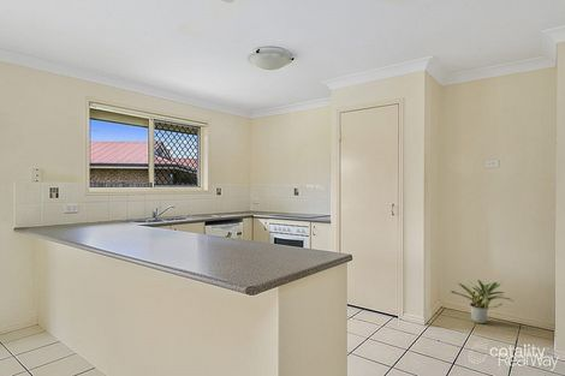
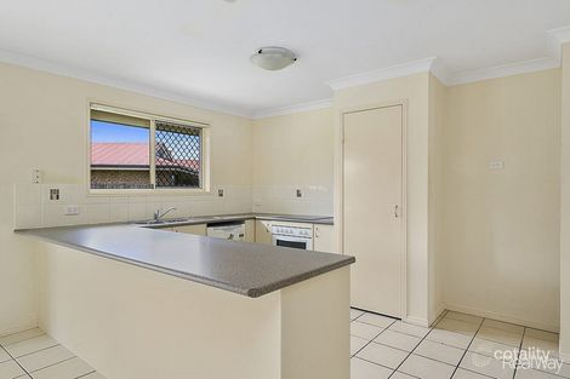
- potted plant [450,279,515,324]
